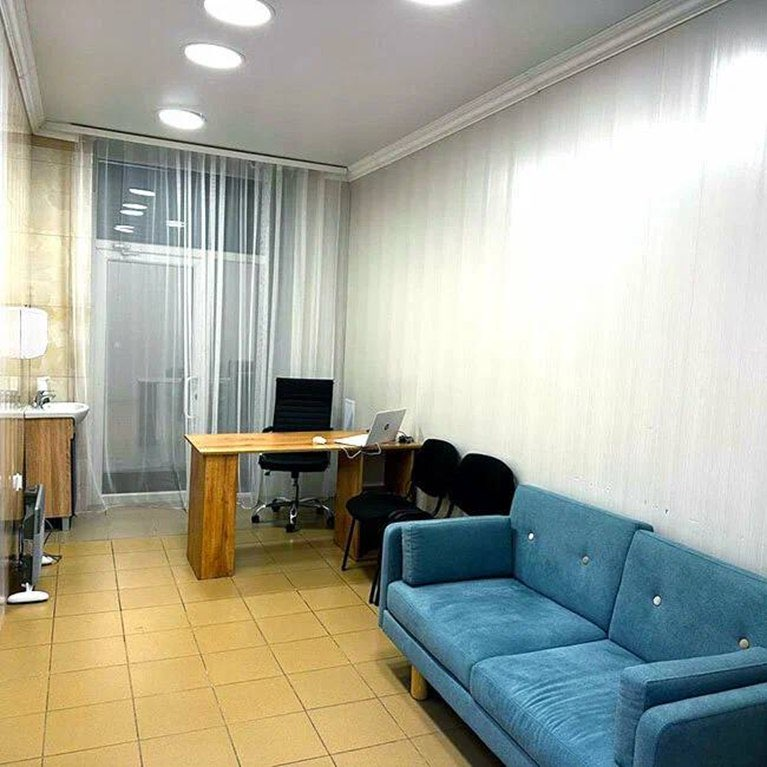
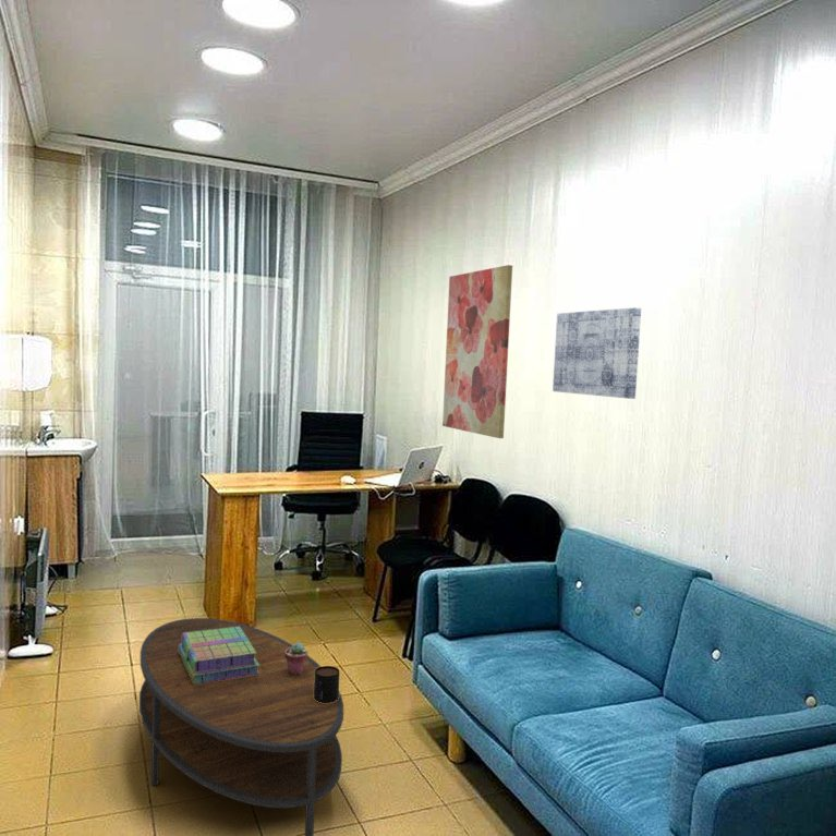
+ coffee table [138,617,344,836]
+ wall art [441,264,513,439]
+ wall art [552,306,642,400]
+ potted succulent [284,642,308,675]
+ mug [314,665,340,703]
+ stack of books [179,626,259,684]
